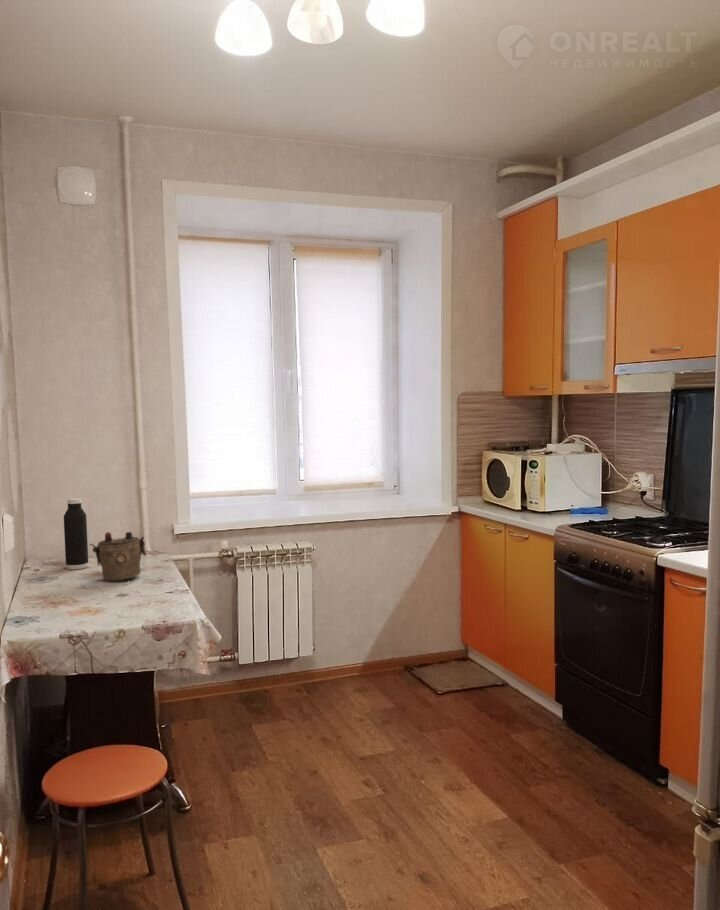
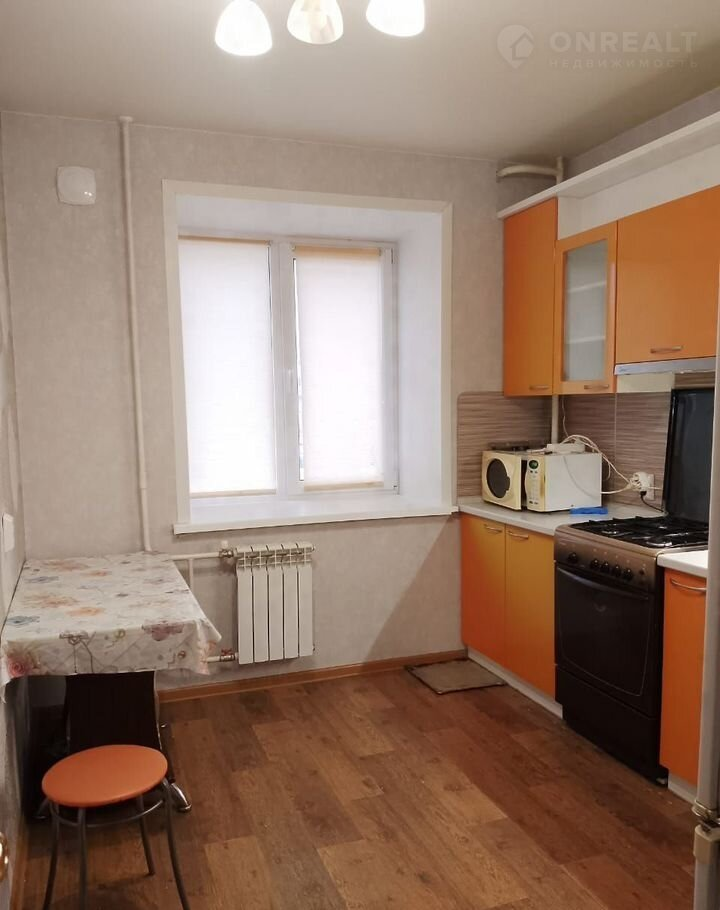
- water bottle [63,497,89,571]
- teapot [88,531,147,582]
